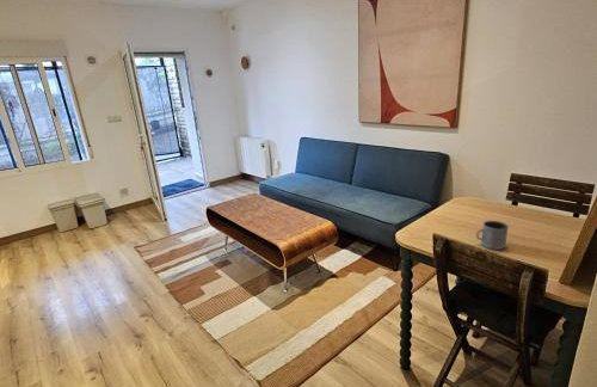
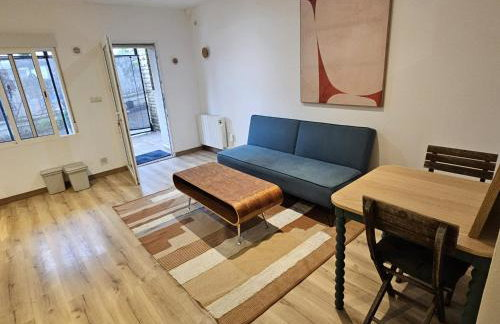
- mug [475,220,510,251]
